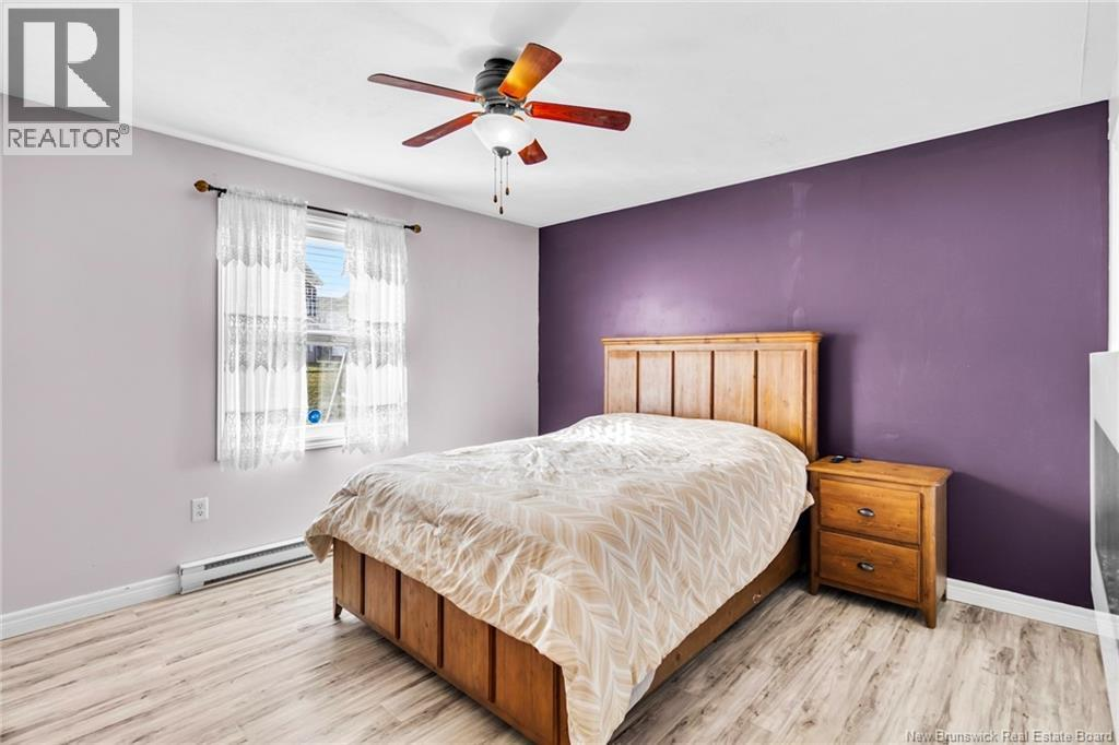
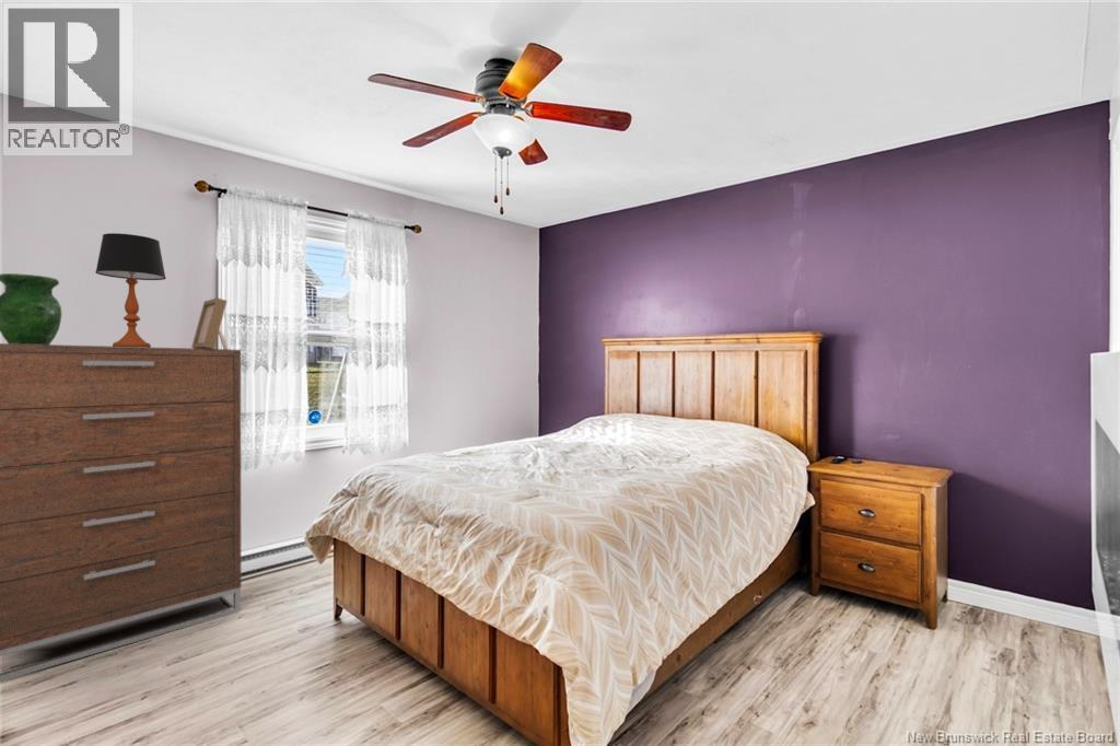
+ dresser [0,342,242,683]
+ vase [0,272,62,345]
+ table lamp [94,232,167,348]
+ photo frame [190,296,229,349]
